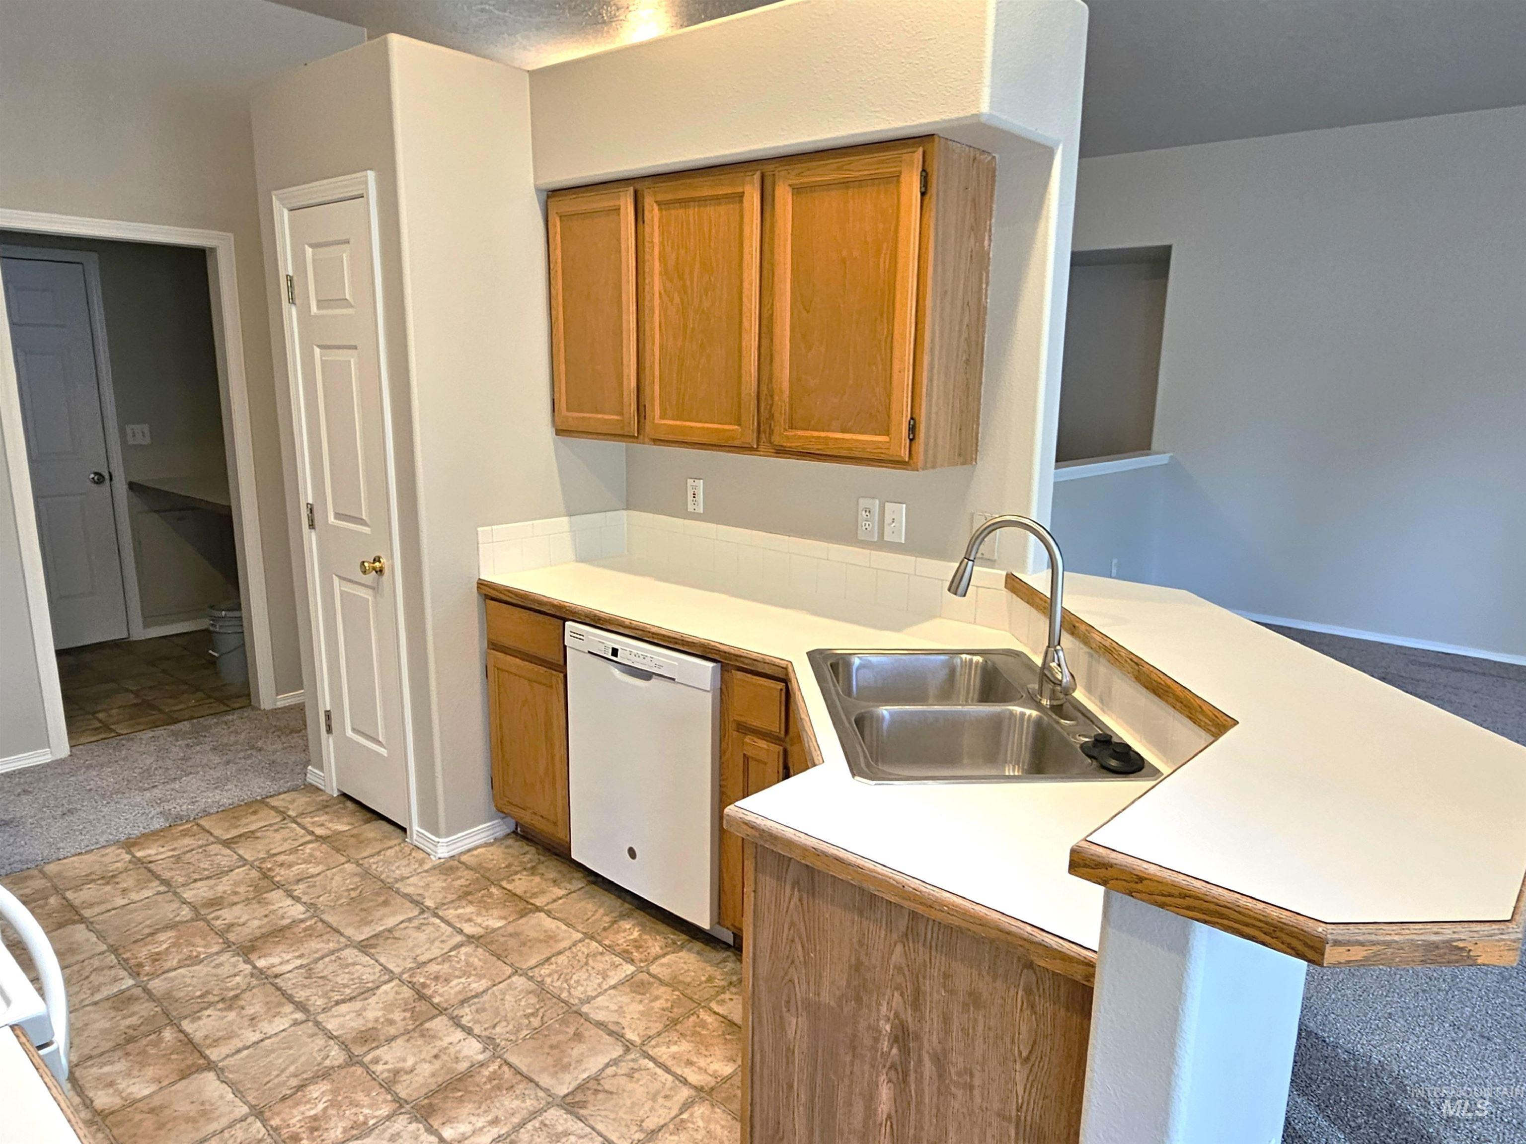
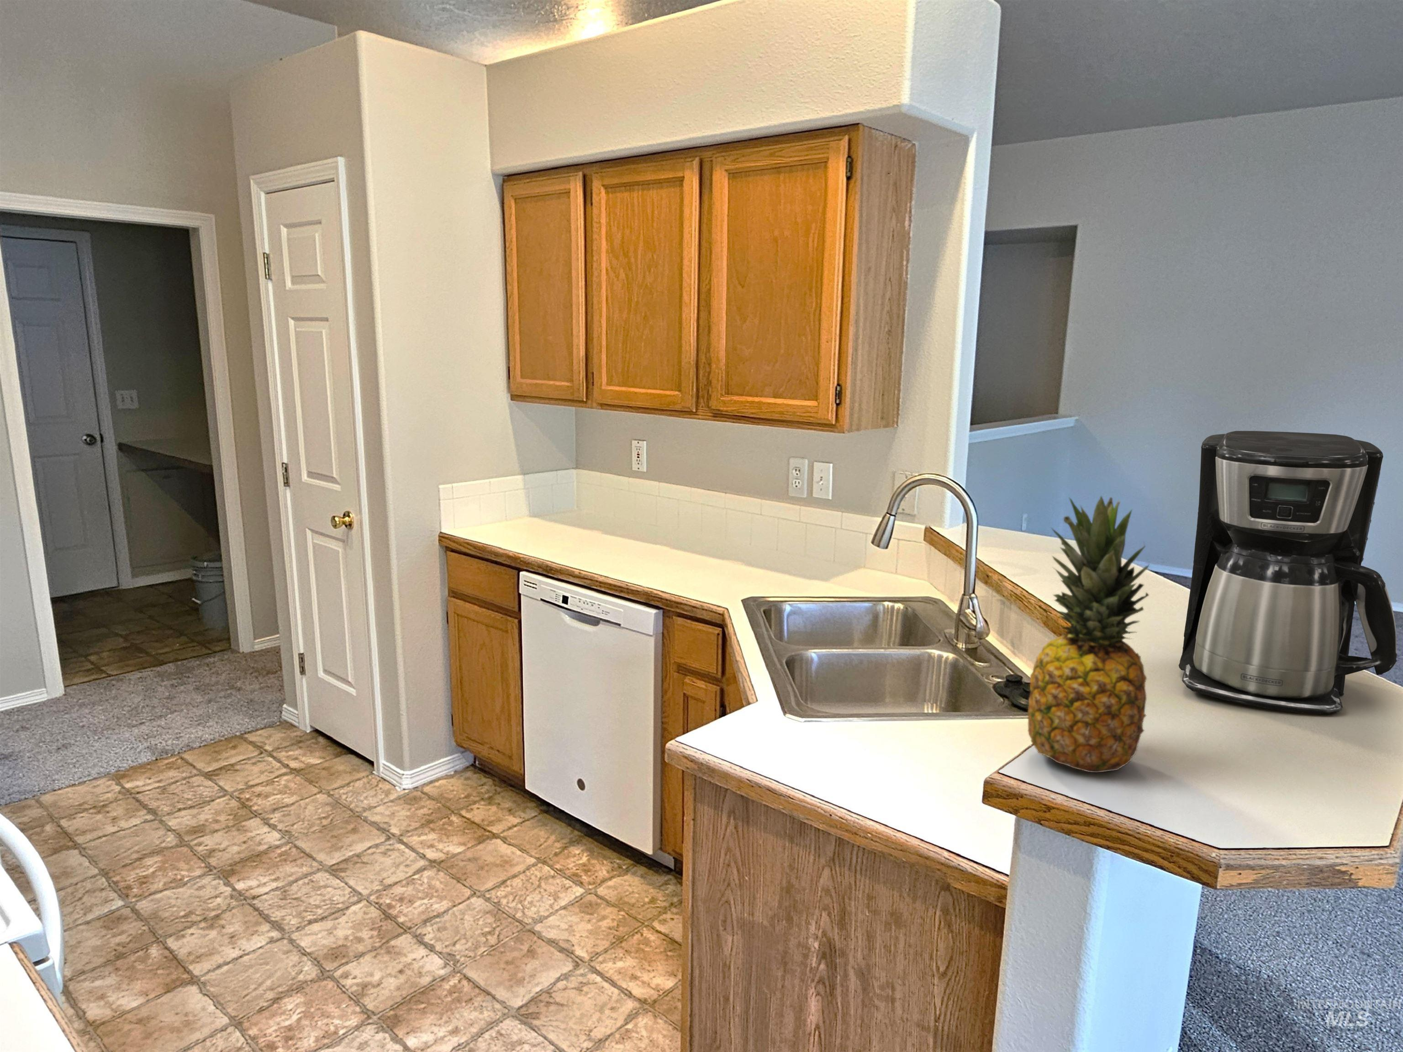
+ fruit [1027,494,1150,774]
+ coffee maker [1179,431,1397,715]
